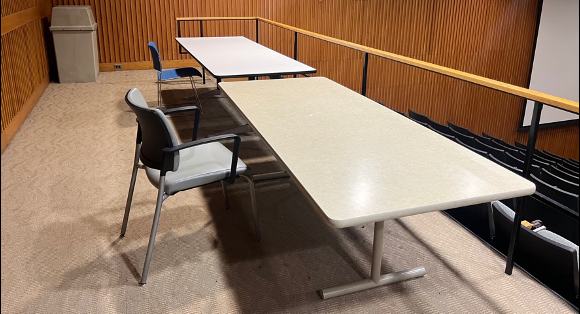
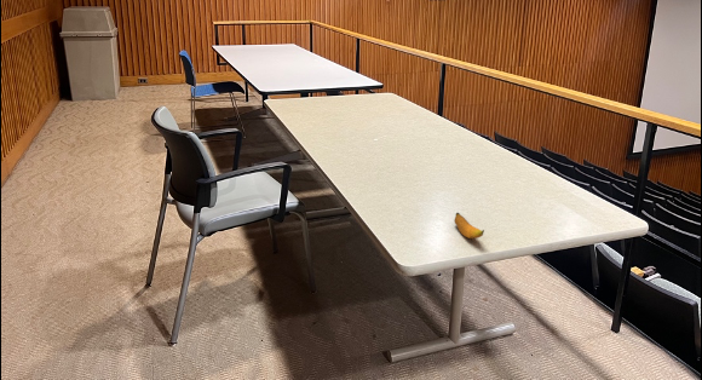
+ banana [453,212,485,240]
